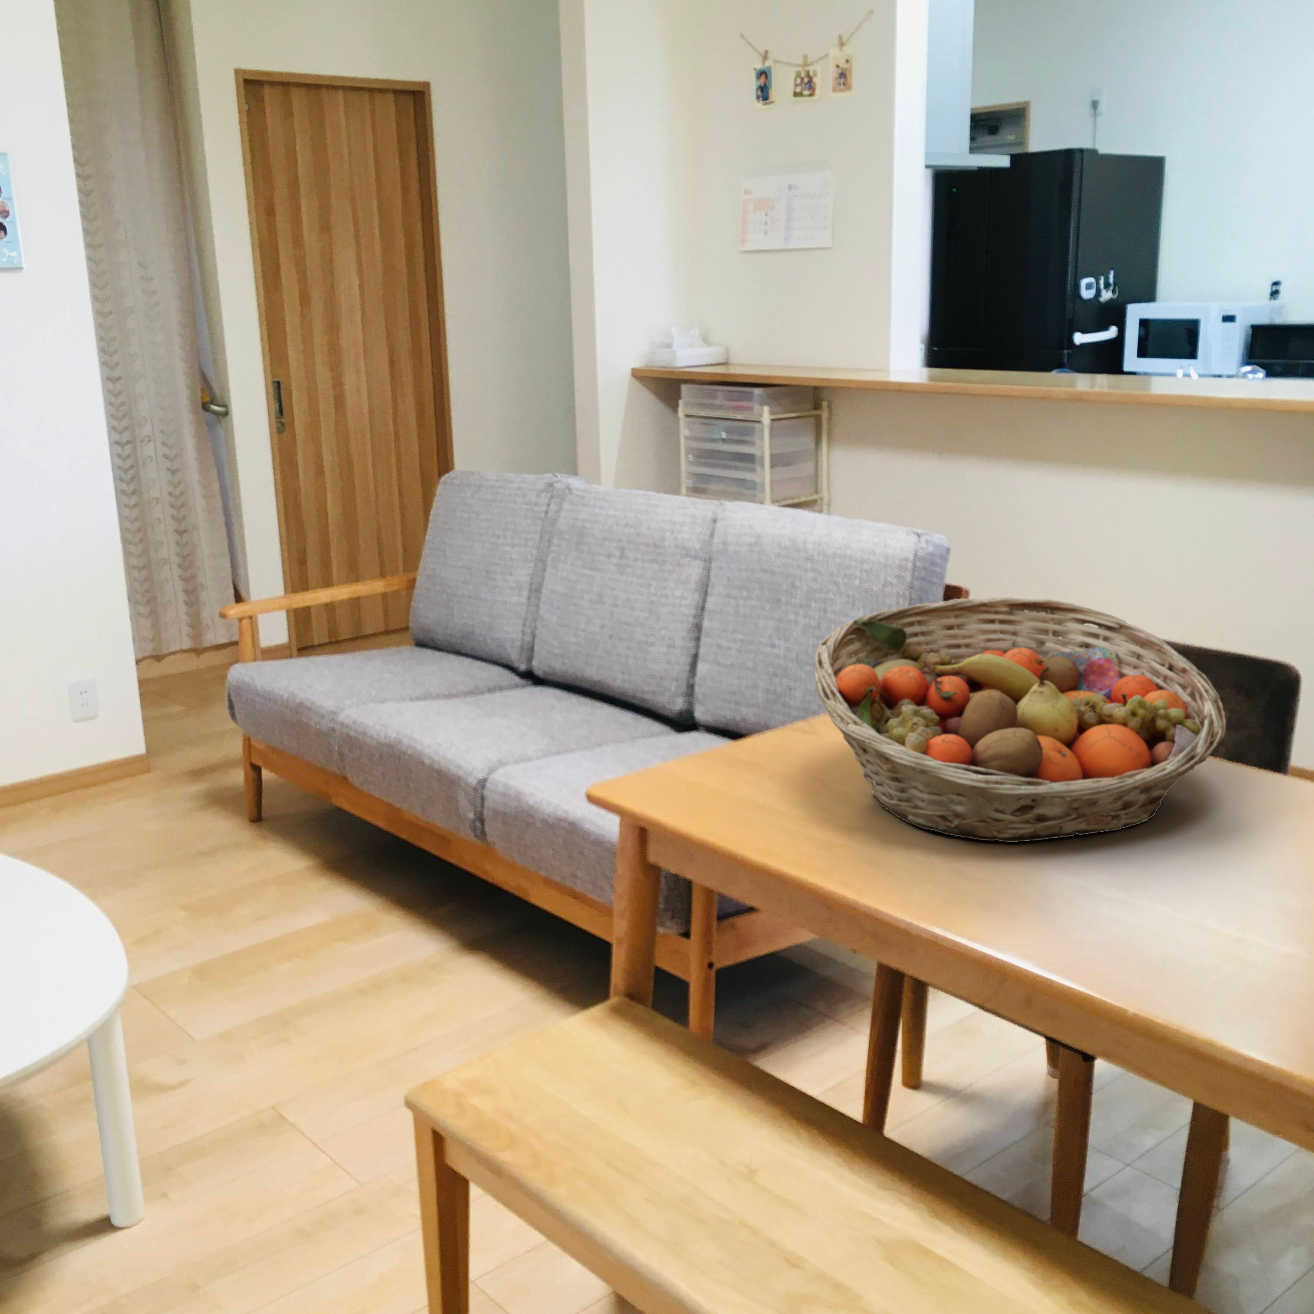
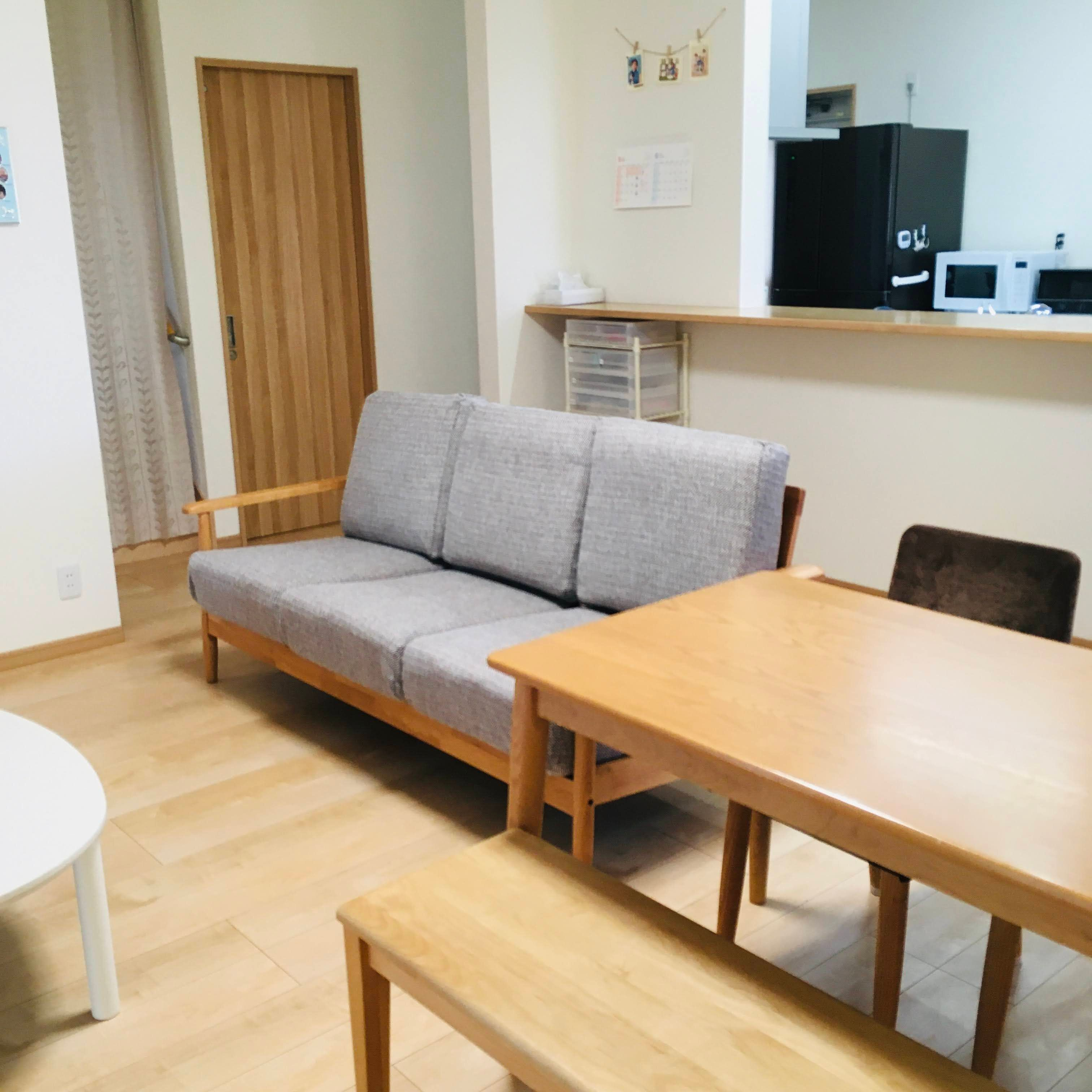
- fruit basket [815,597,1227,842]
